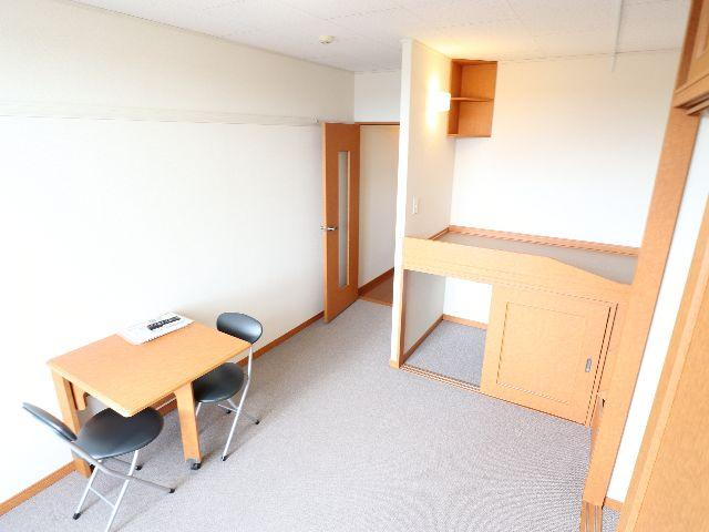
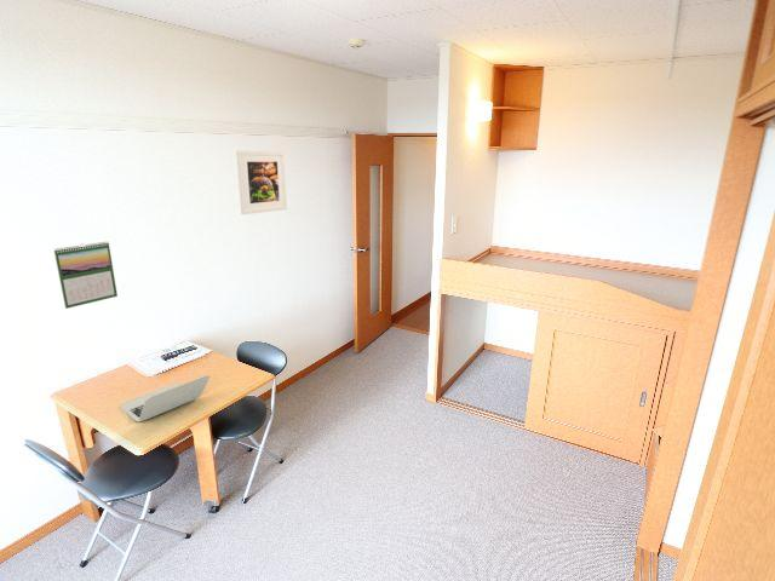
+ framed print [235,150,288,215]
+ calendar [53,241,119,310]
+ laptop [119,374,211,422]
